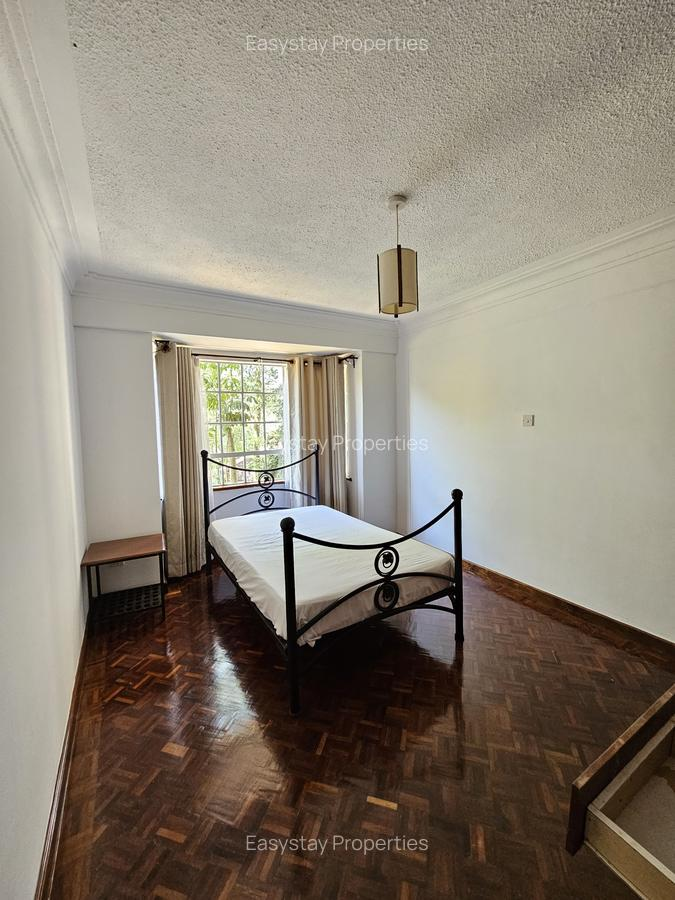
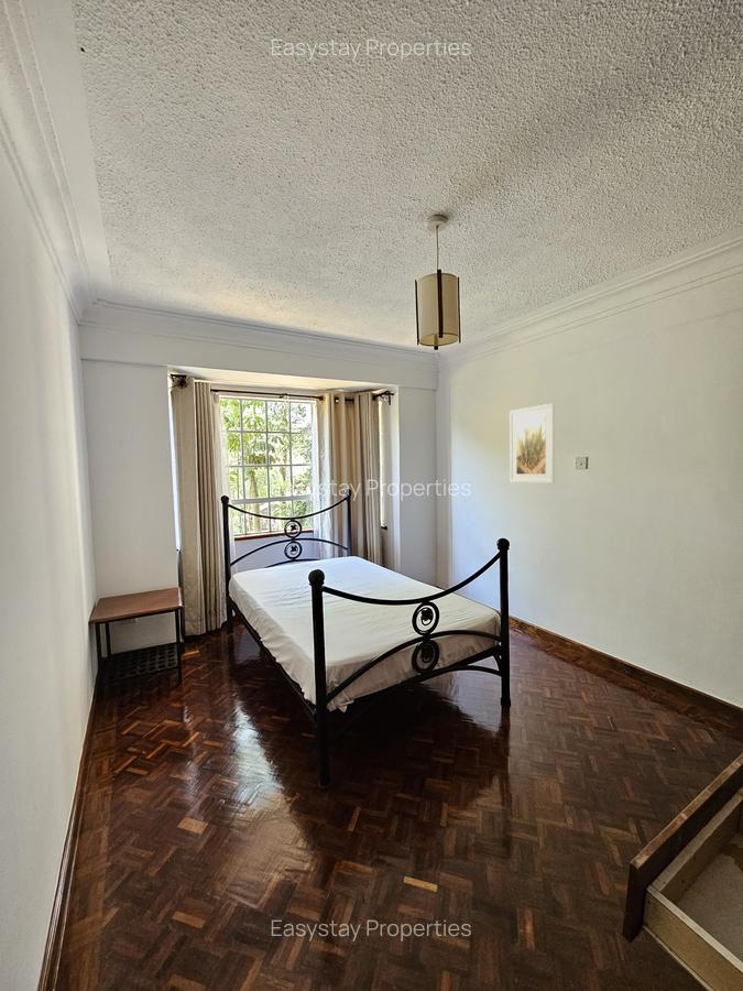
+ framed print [509,402,556,484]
